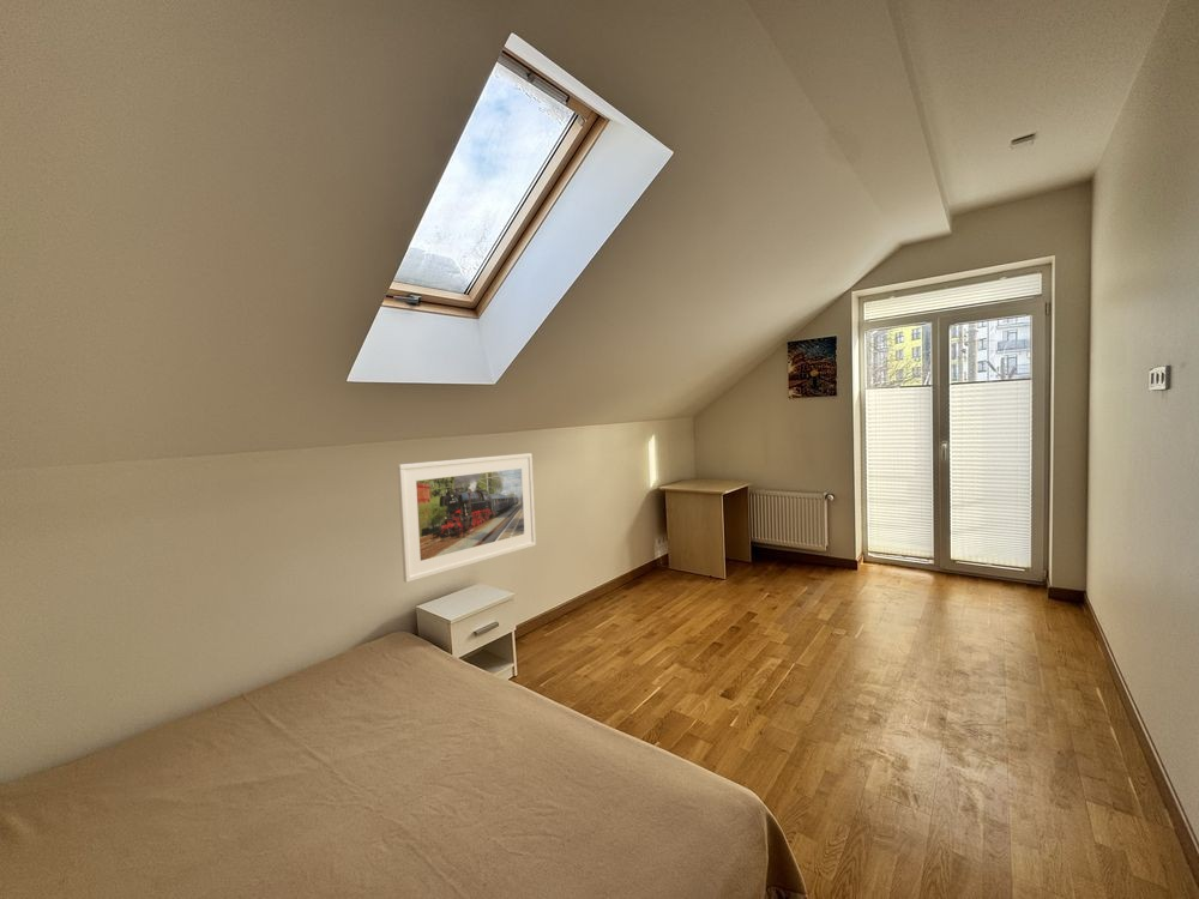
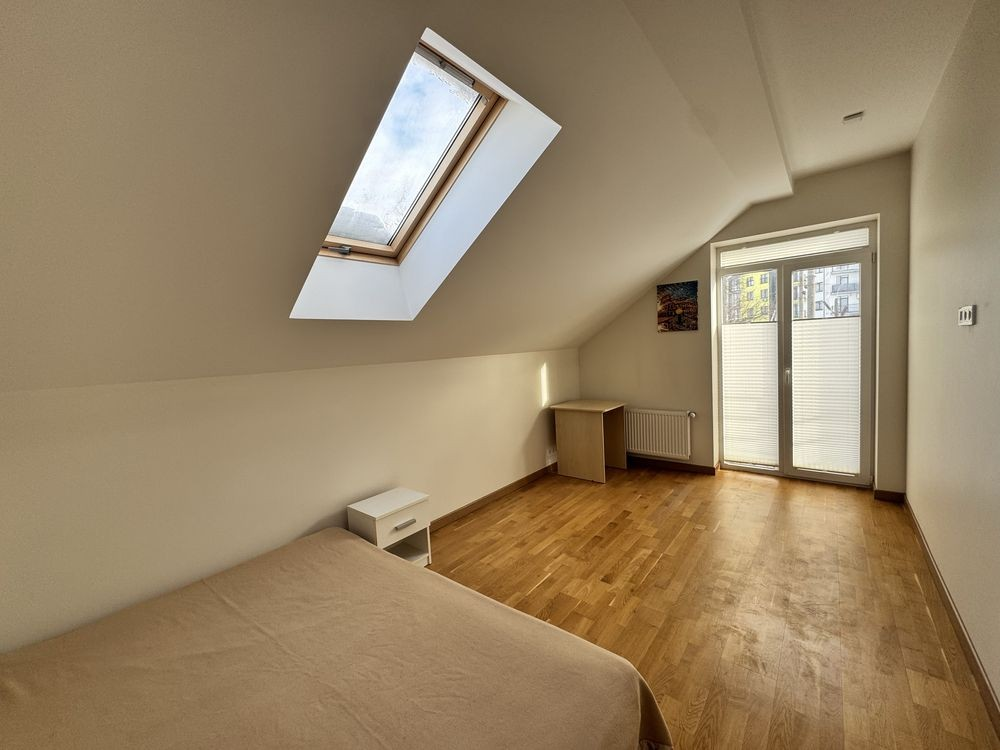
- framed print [397,452,537,584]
